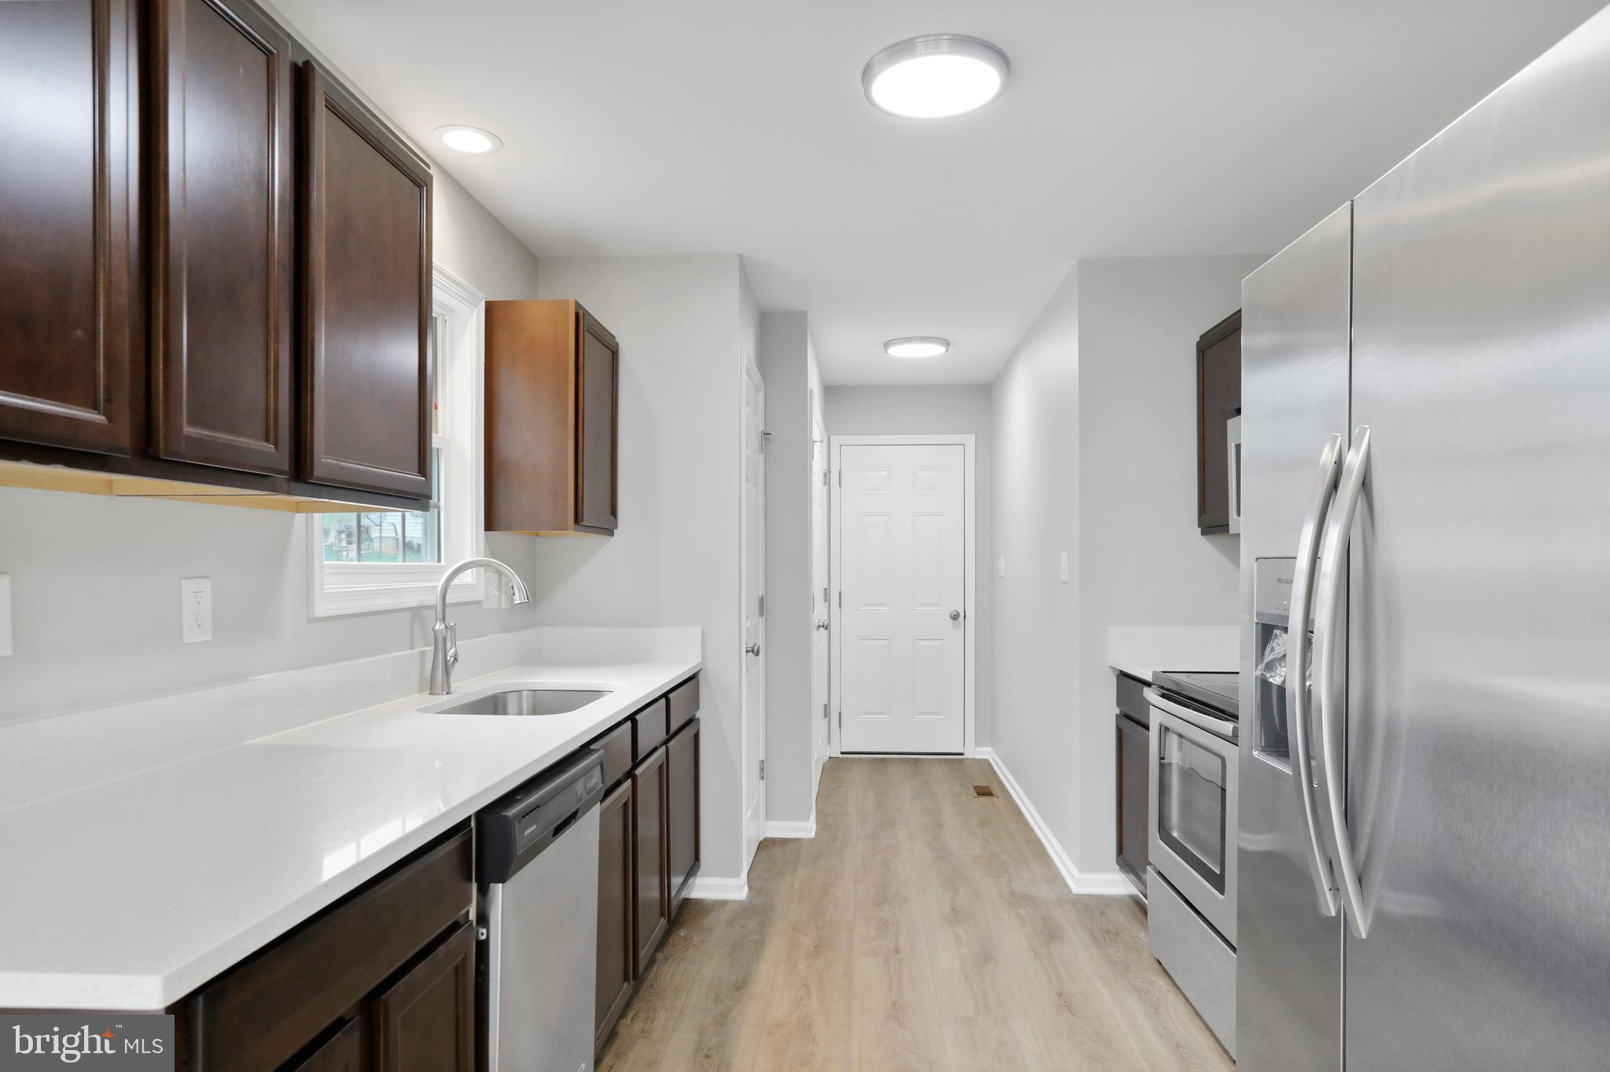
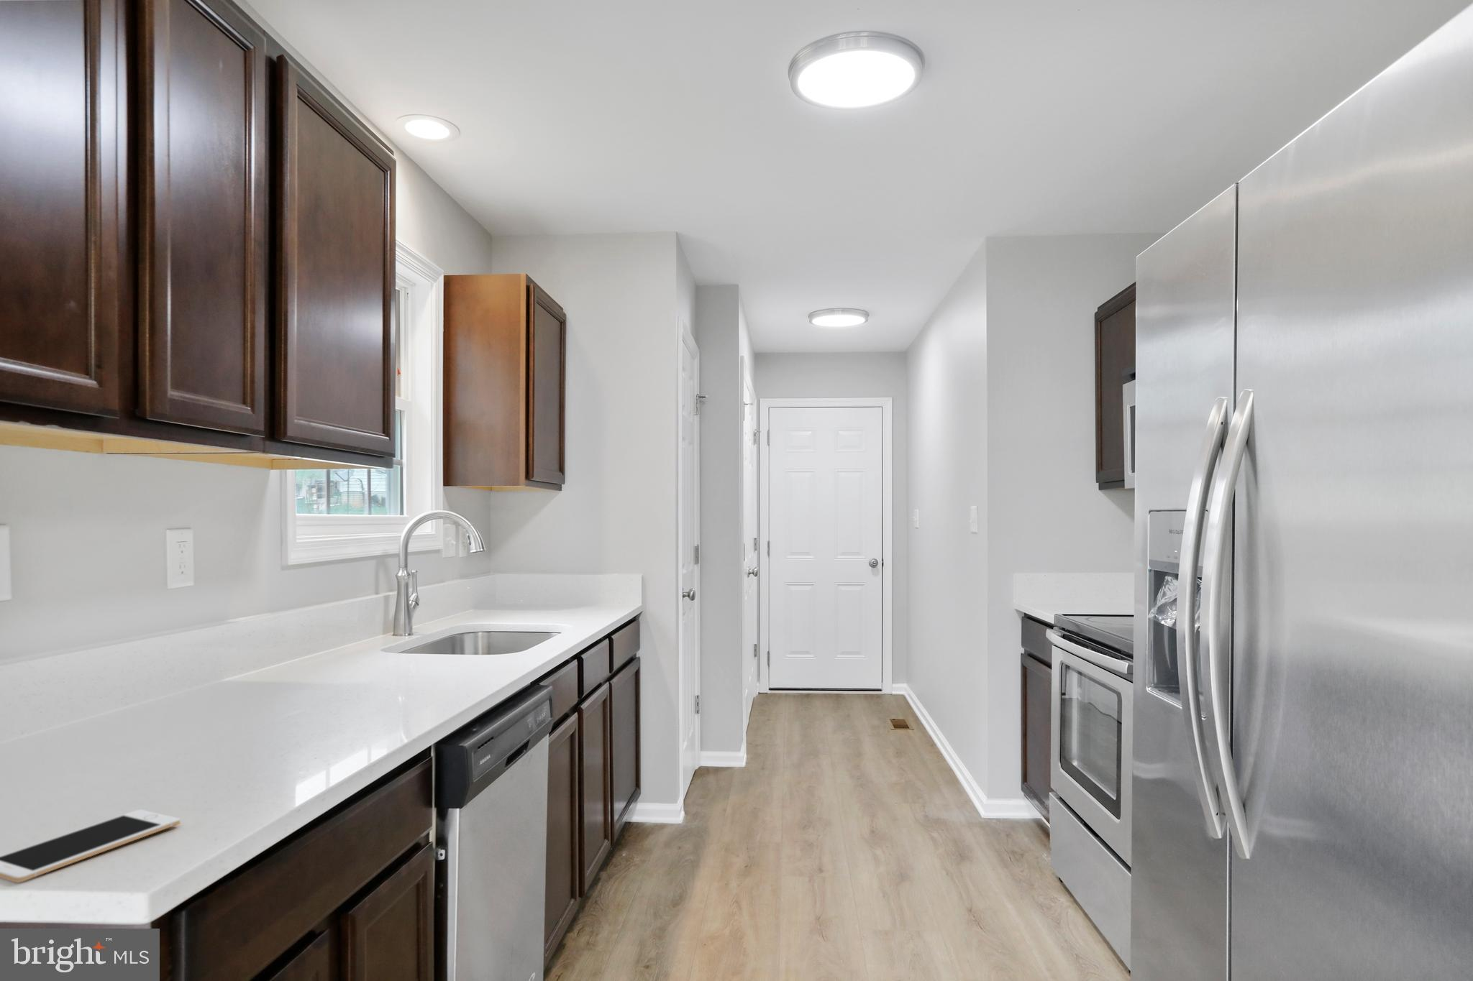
+ cell phone [0,809,181,884]
